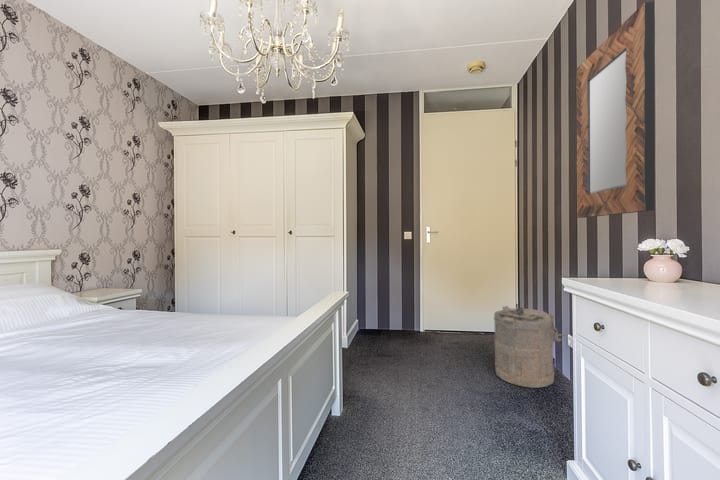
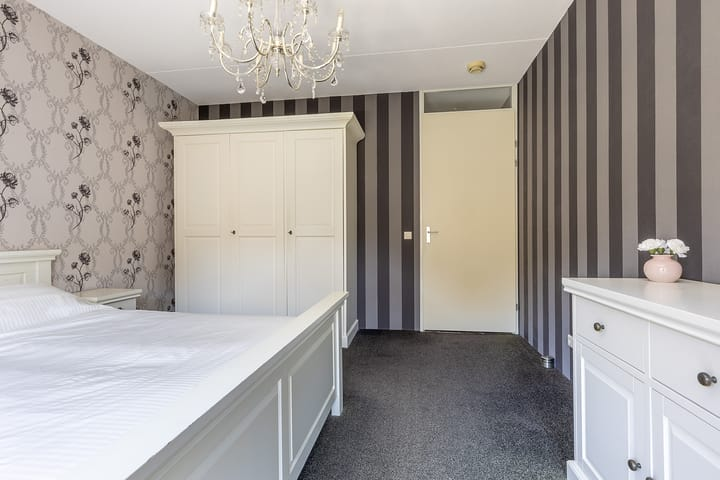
- home mirror [575,1,655,219]
- laundry hamper [493,305,568,389]
